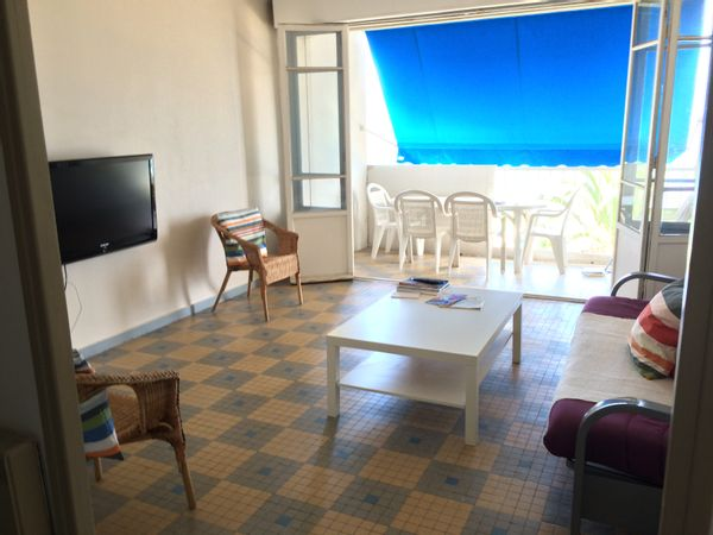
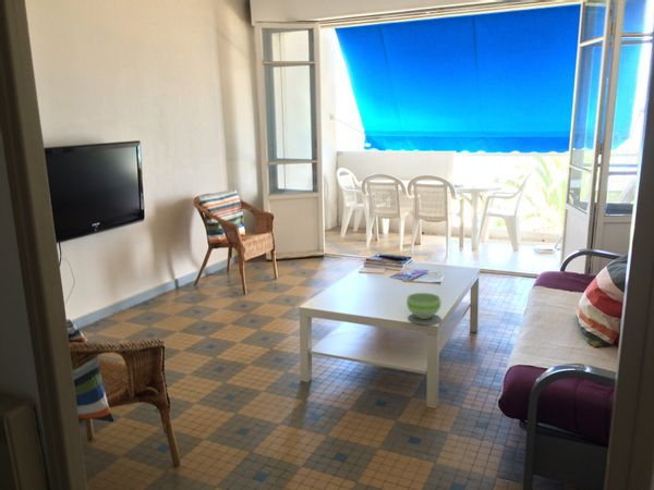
+ bowl [405,292,441,320]
